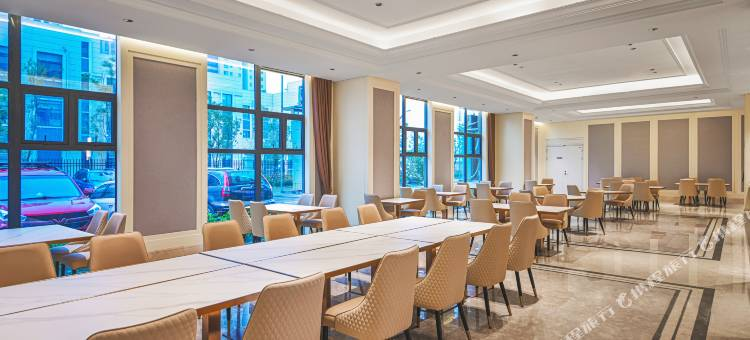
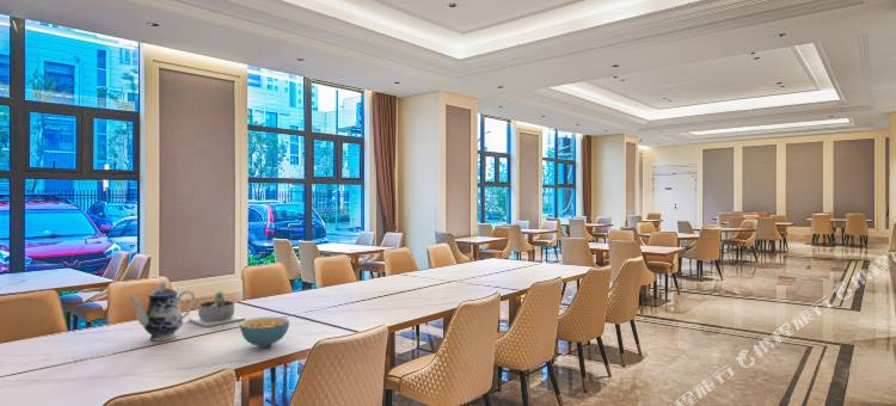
+ cereal bowl [239,316,290,349]
+ teapot [128,281,196,342]
+ succulent planter [188,290,246,327]
